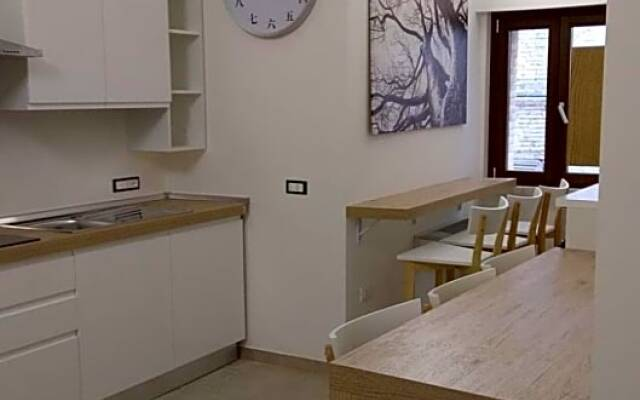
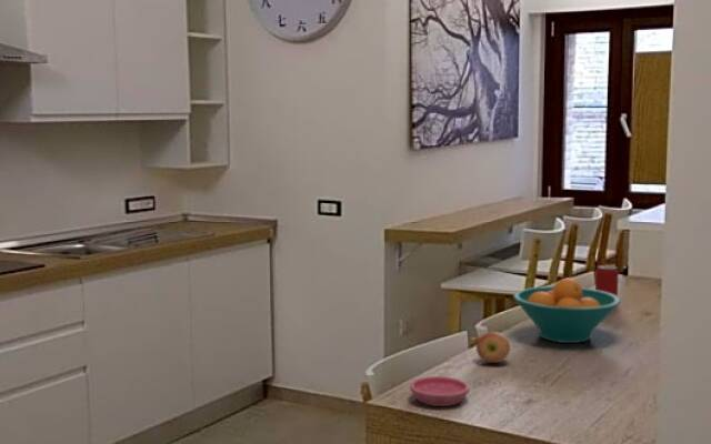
+ fruit bowl [512,278,622,344]
+ saucer [409,375,470,407]
+ apple [475,331,511,364]
+ beer can [594,264,620,297]
